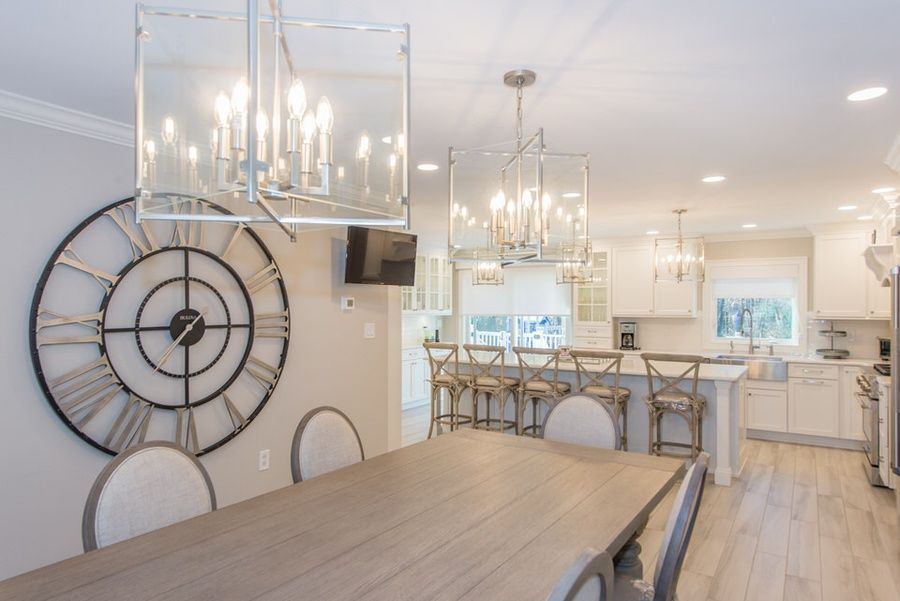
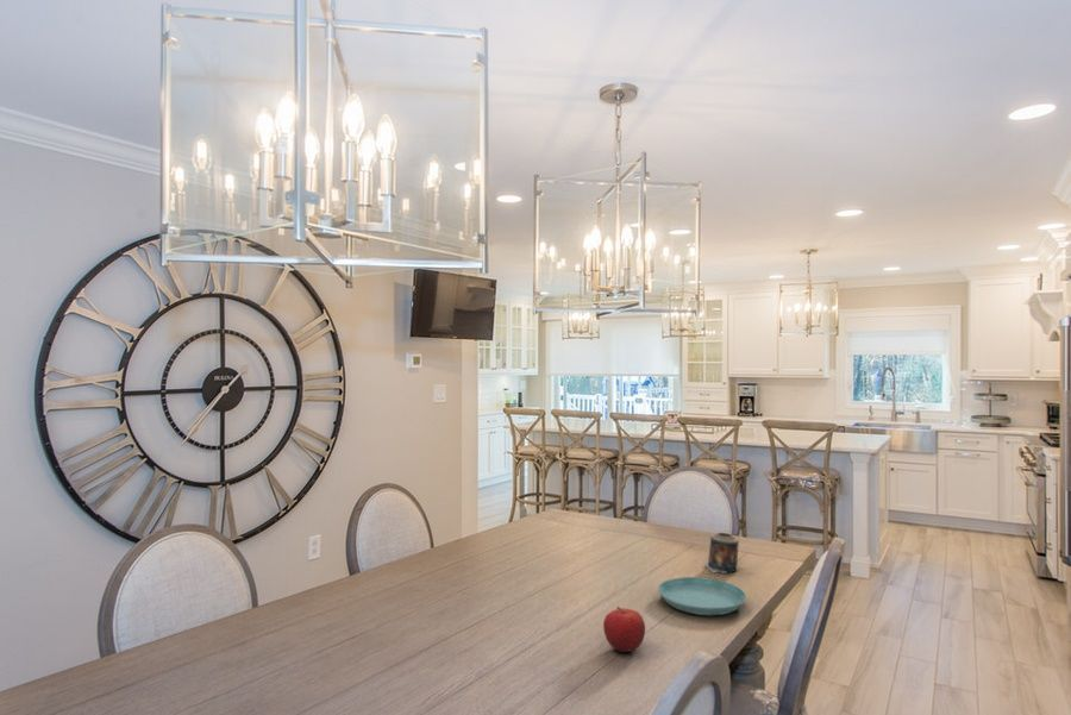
+ candle [703,532,740,575]
+ fruit [602,606,646,653]
+ saucer [657,576,747,616]
